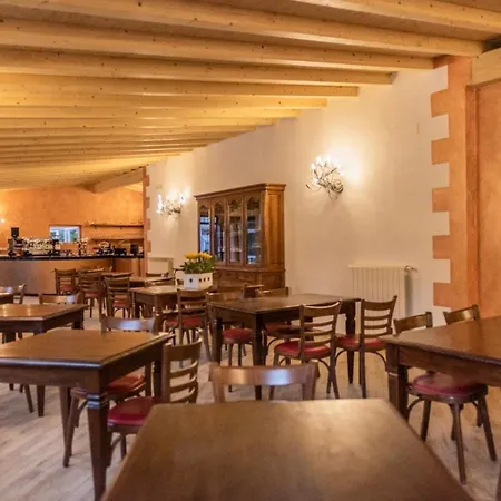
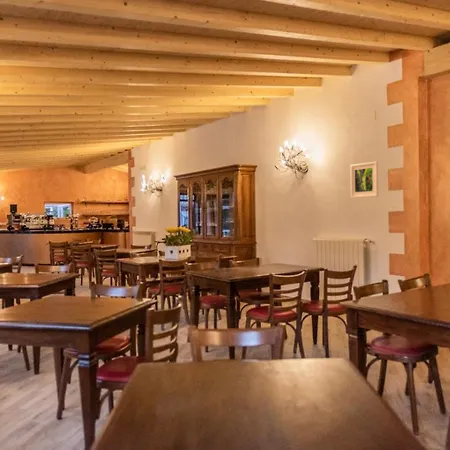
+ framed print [349,161,379,199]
